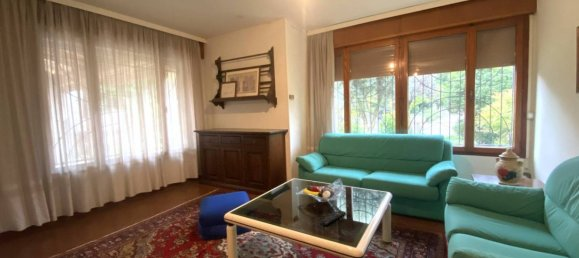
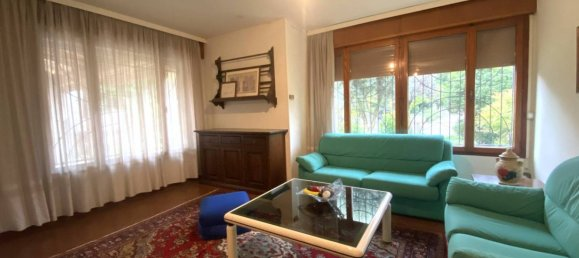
- remote control [319,209,348,227]
